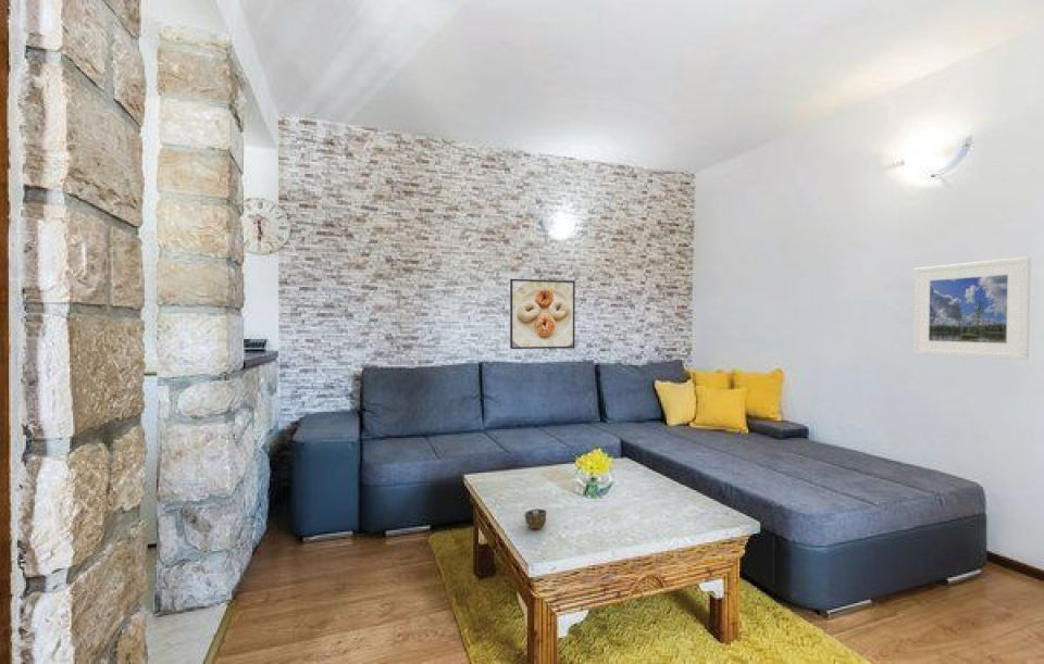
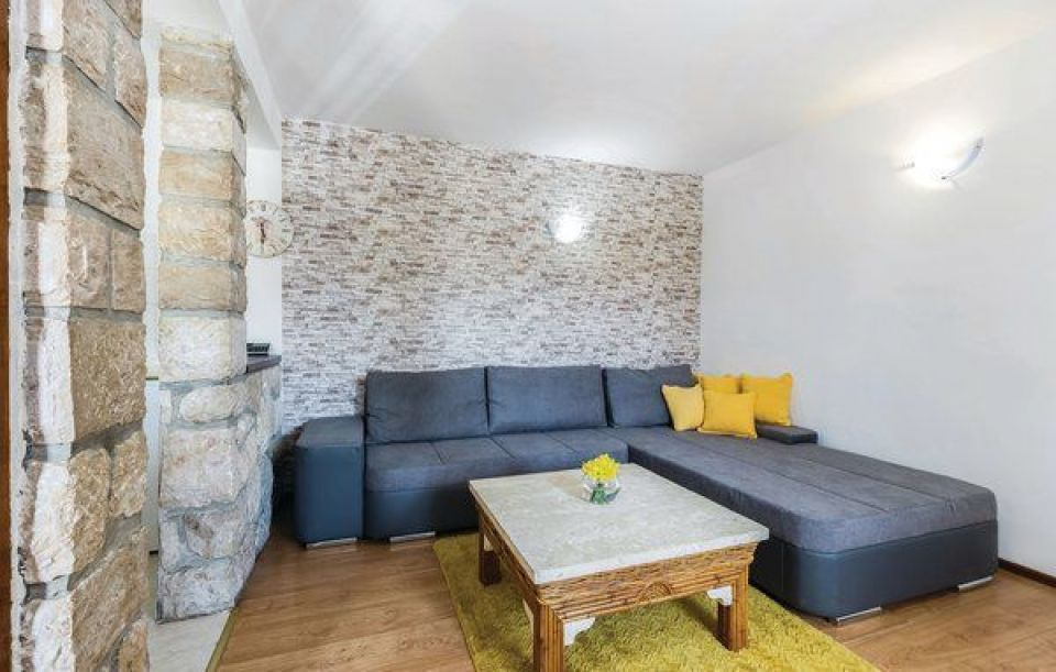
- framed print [912,256,1032,361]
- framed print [509,278,576,350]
- cup [523,508,548,530]
